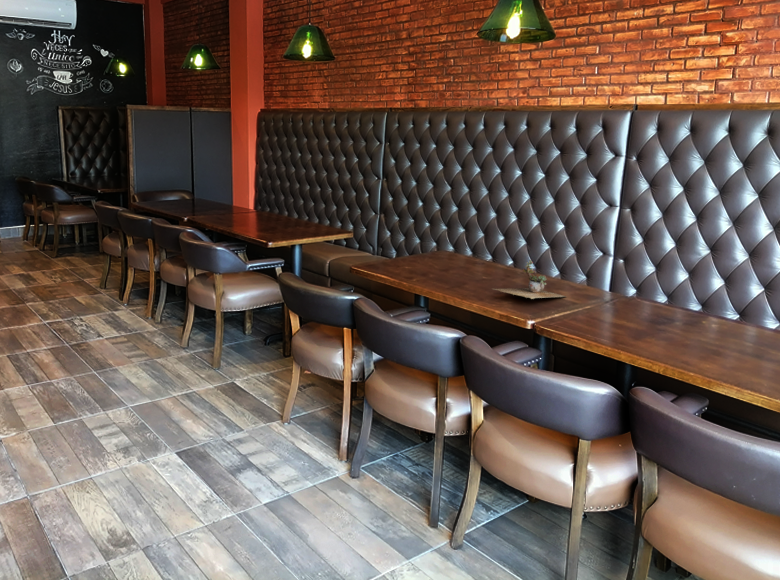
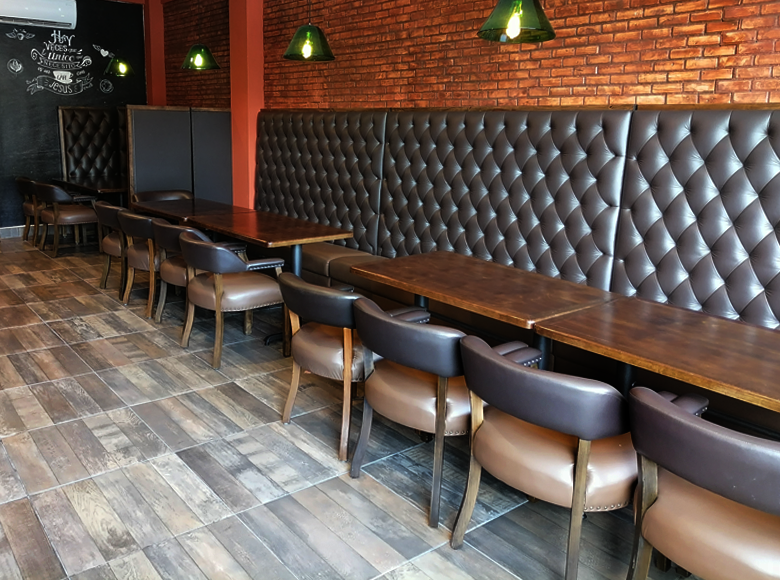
- succulent plant [492,259,568,300]
